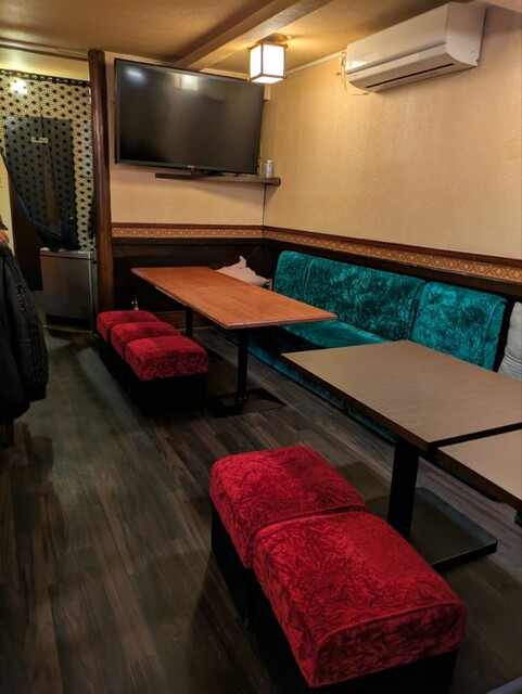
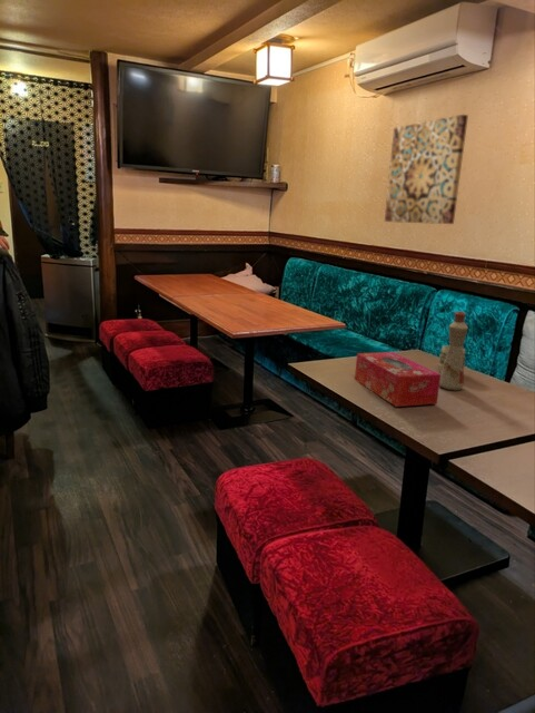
+ wall art [384,114,469,225]
+ cup [437,344,466,373]
+ tissue box [354,351,440,408]
+ bottle [439,310,469,392]
